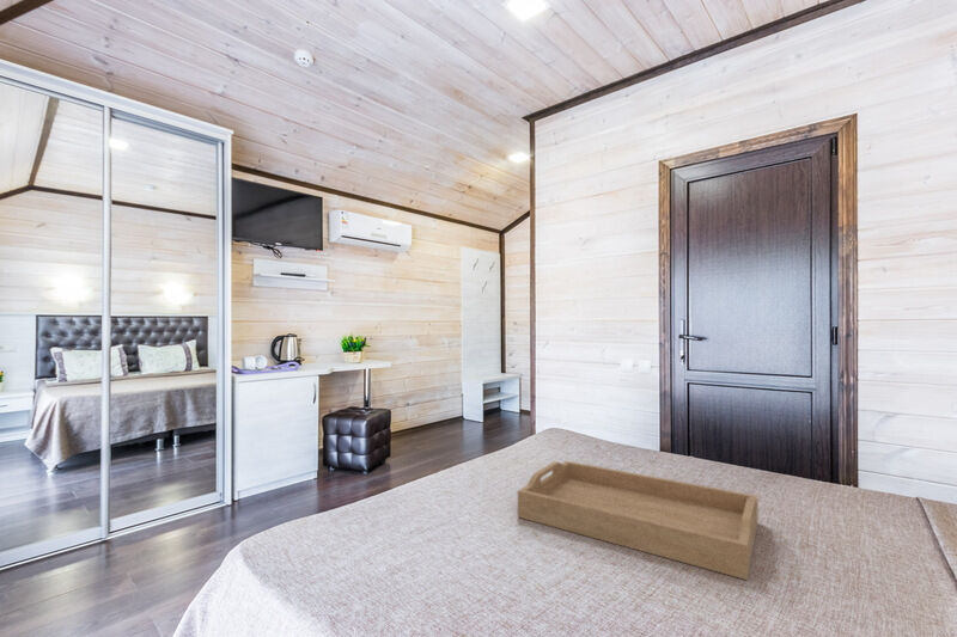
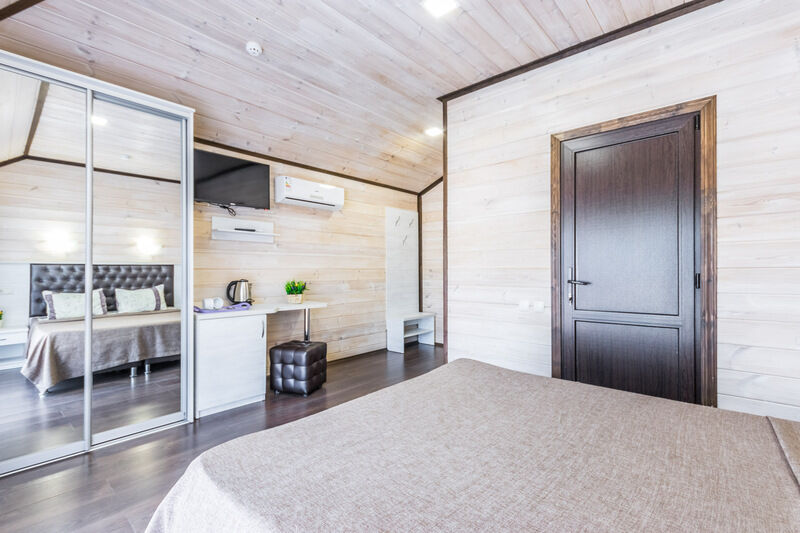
- serving tray [517,460,760,581]
